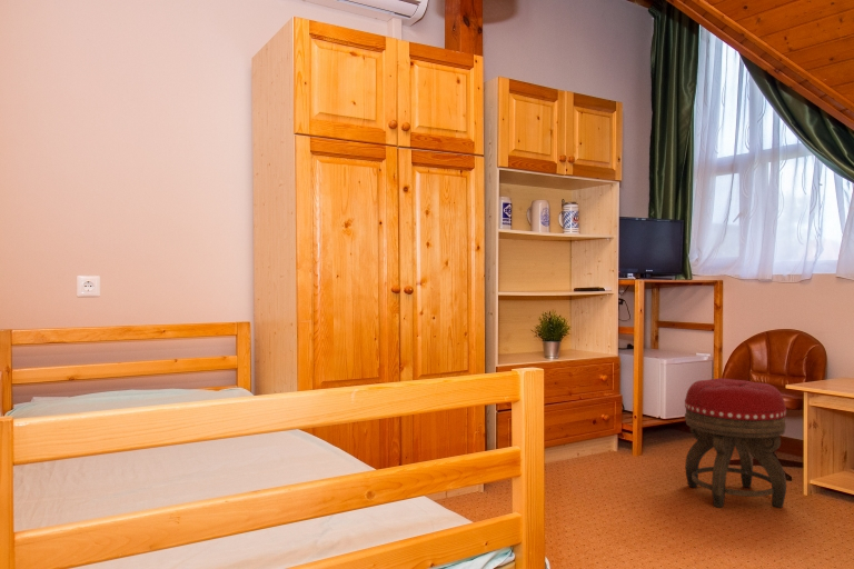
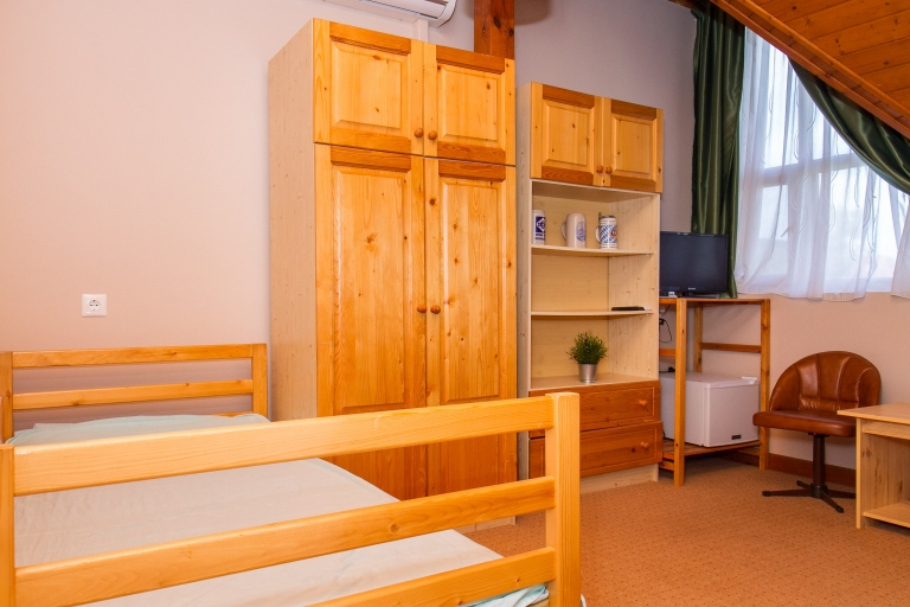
- footstool [684,377,787,509]
